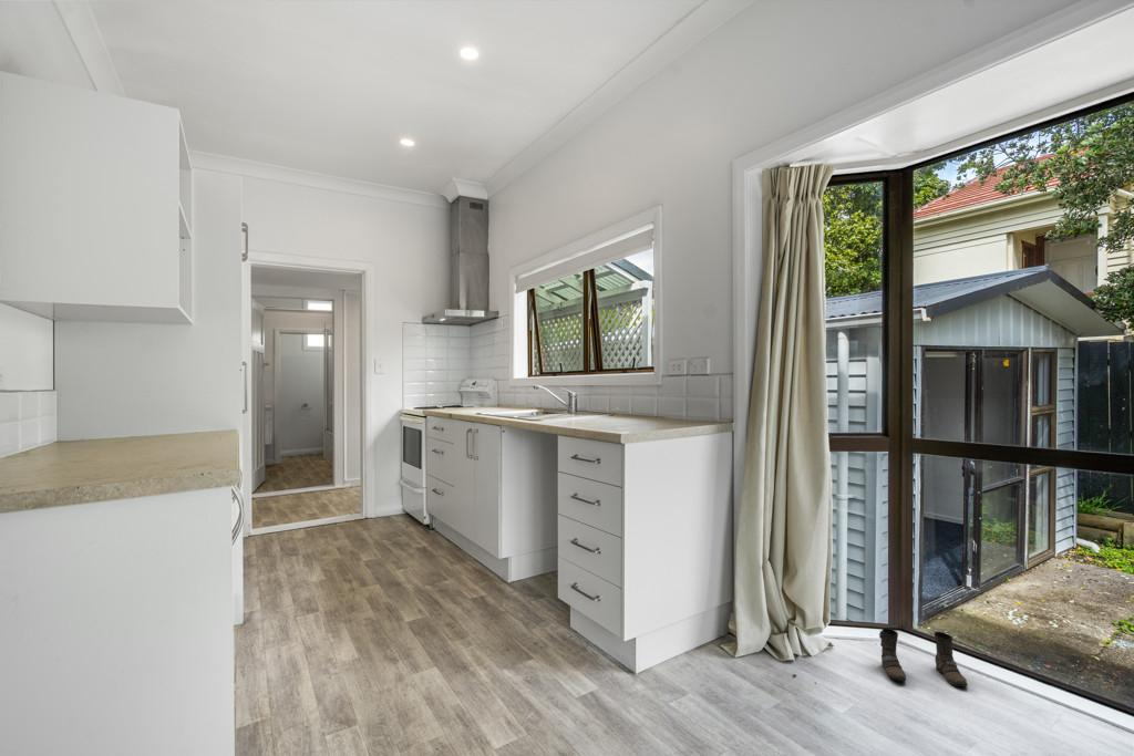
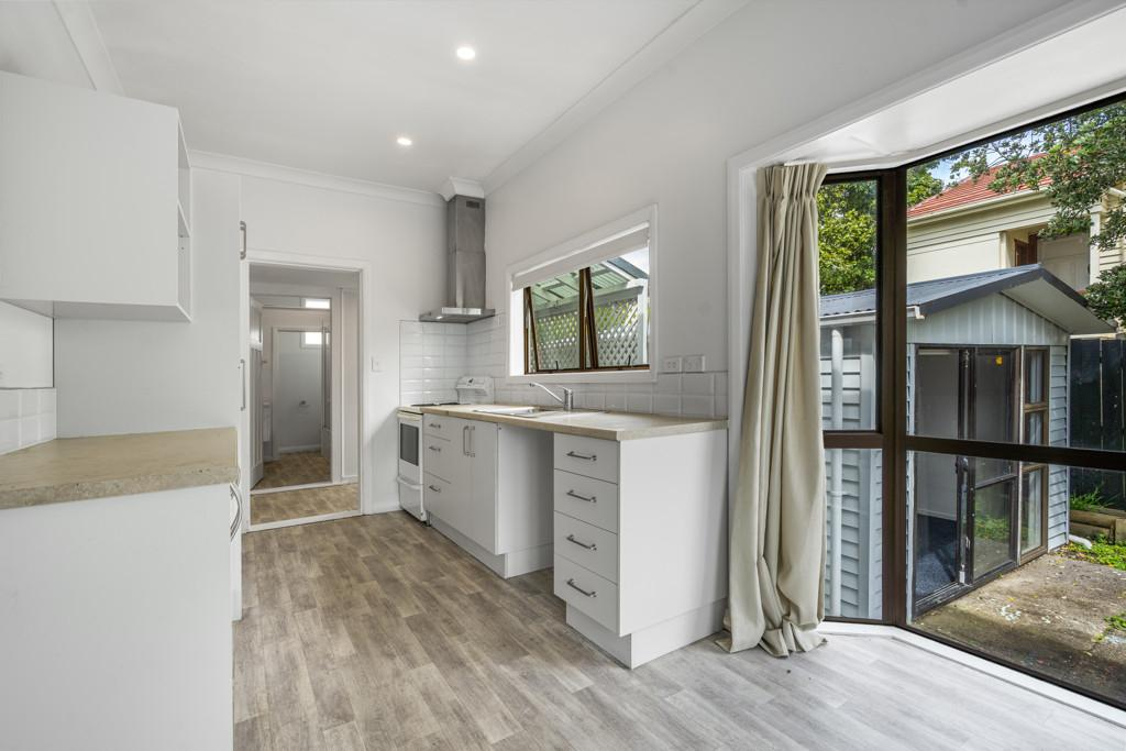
- boots [878,626,969,687]
